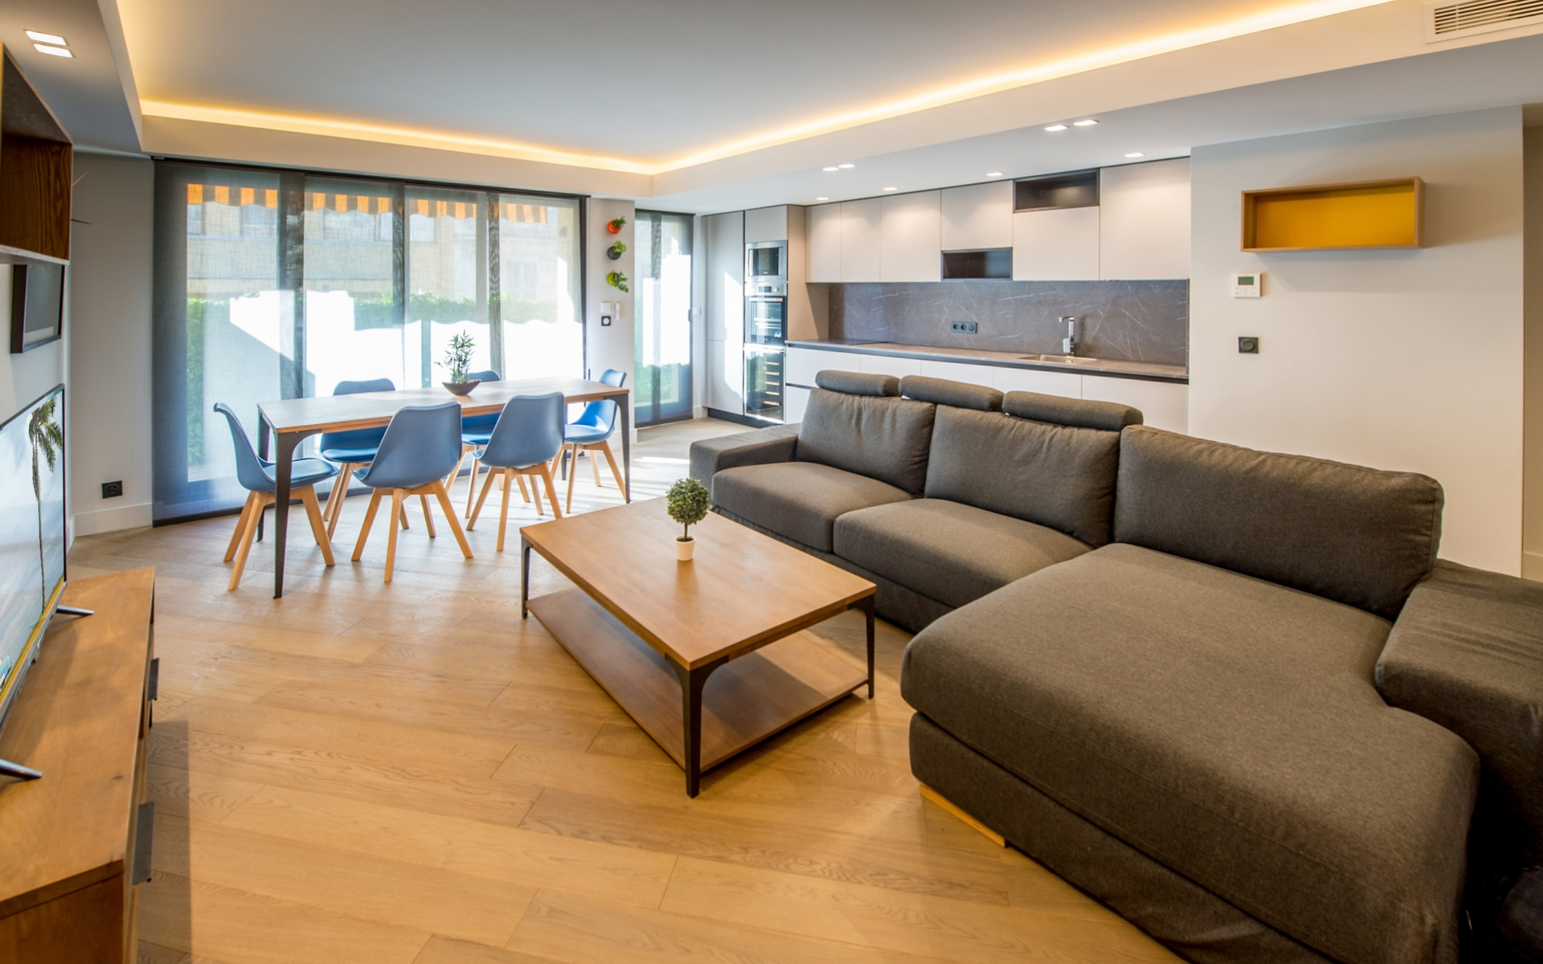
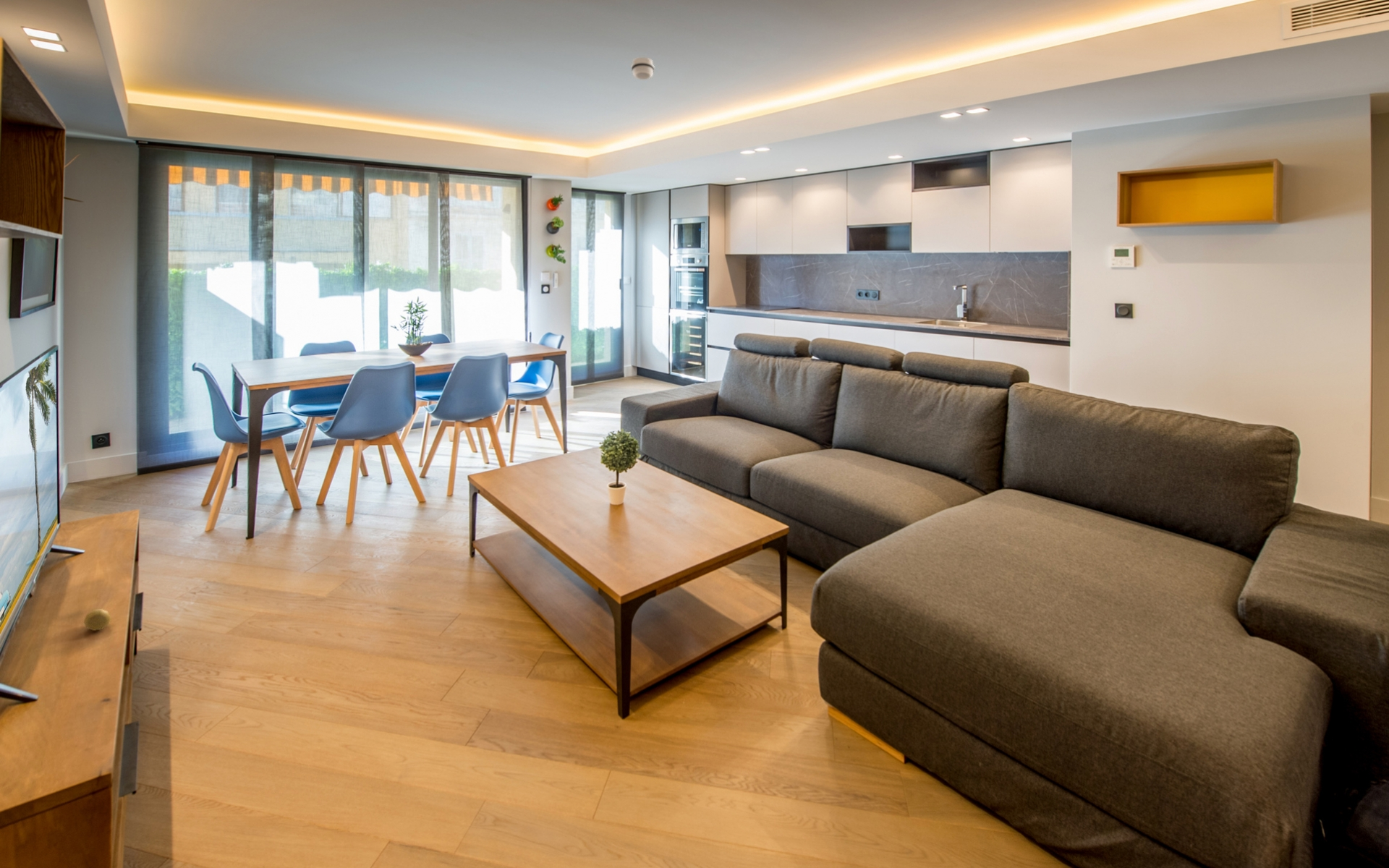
+ decorative egg [83,608,111,631]
+ smoke detector [631,56,655,80]
